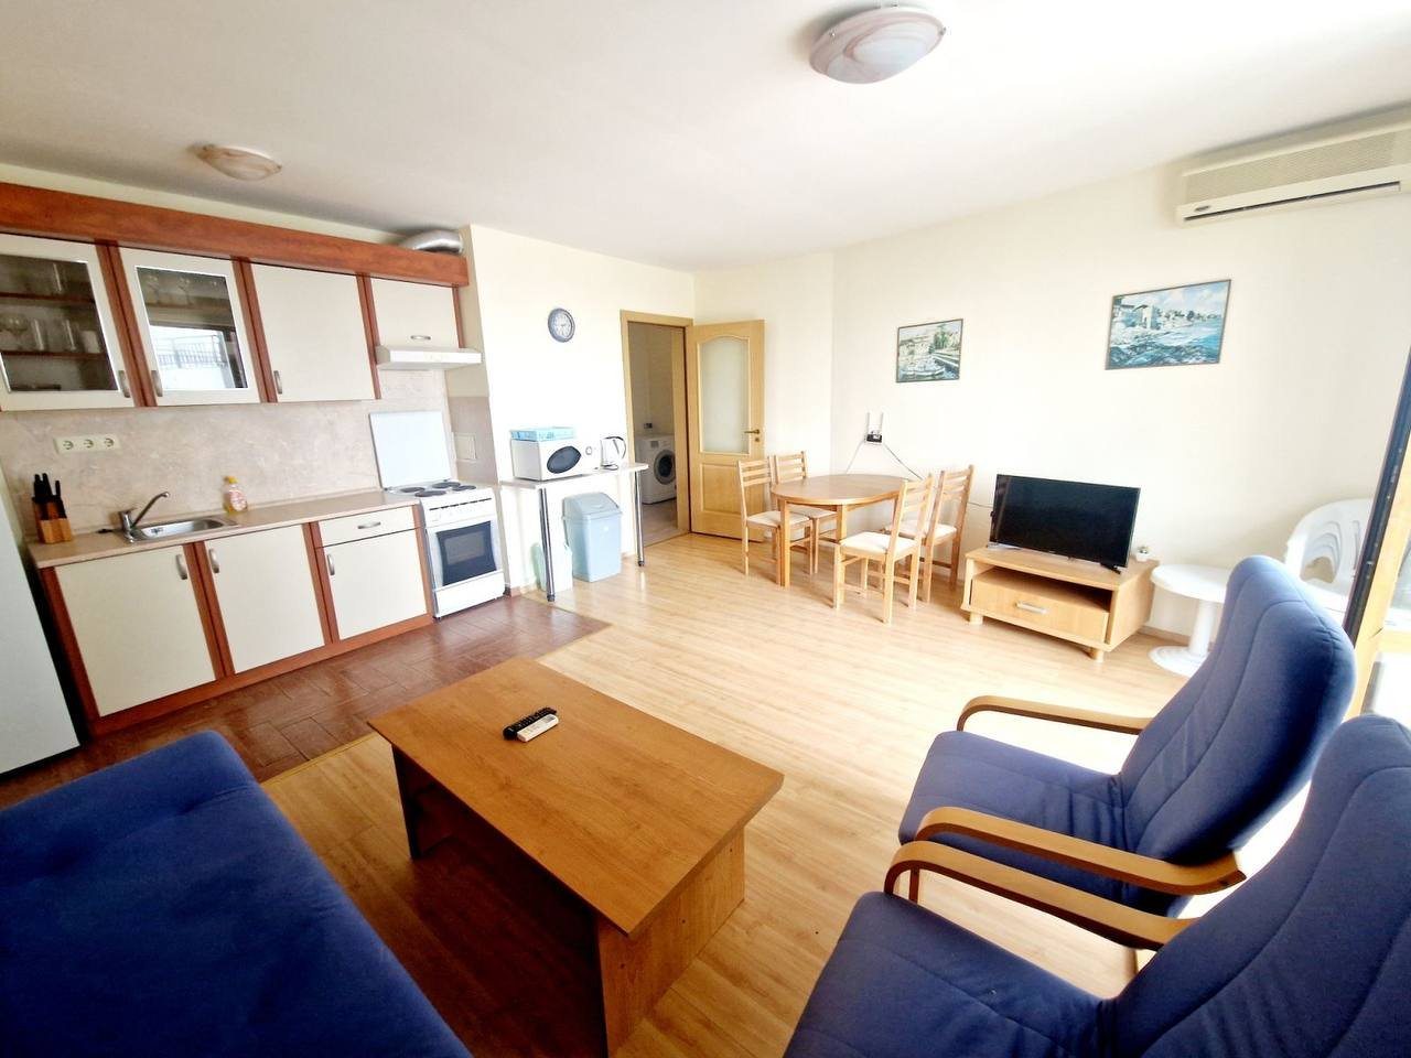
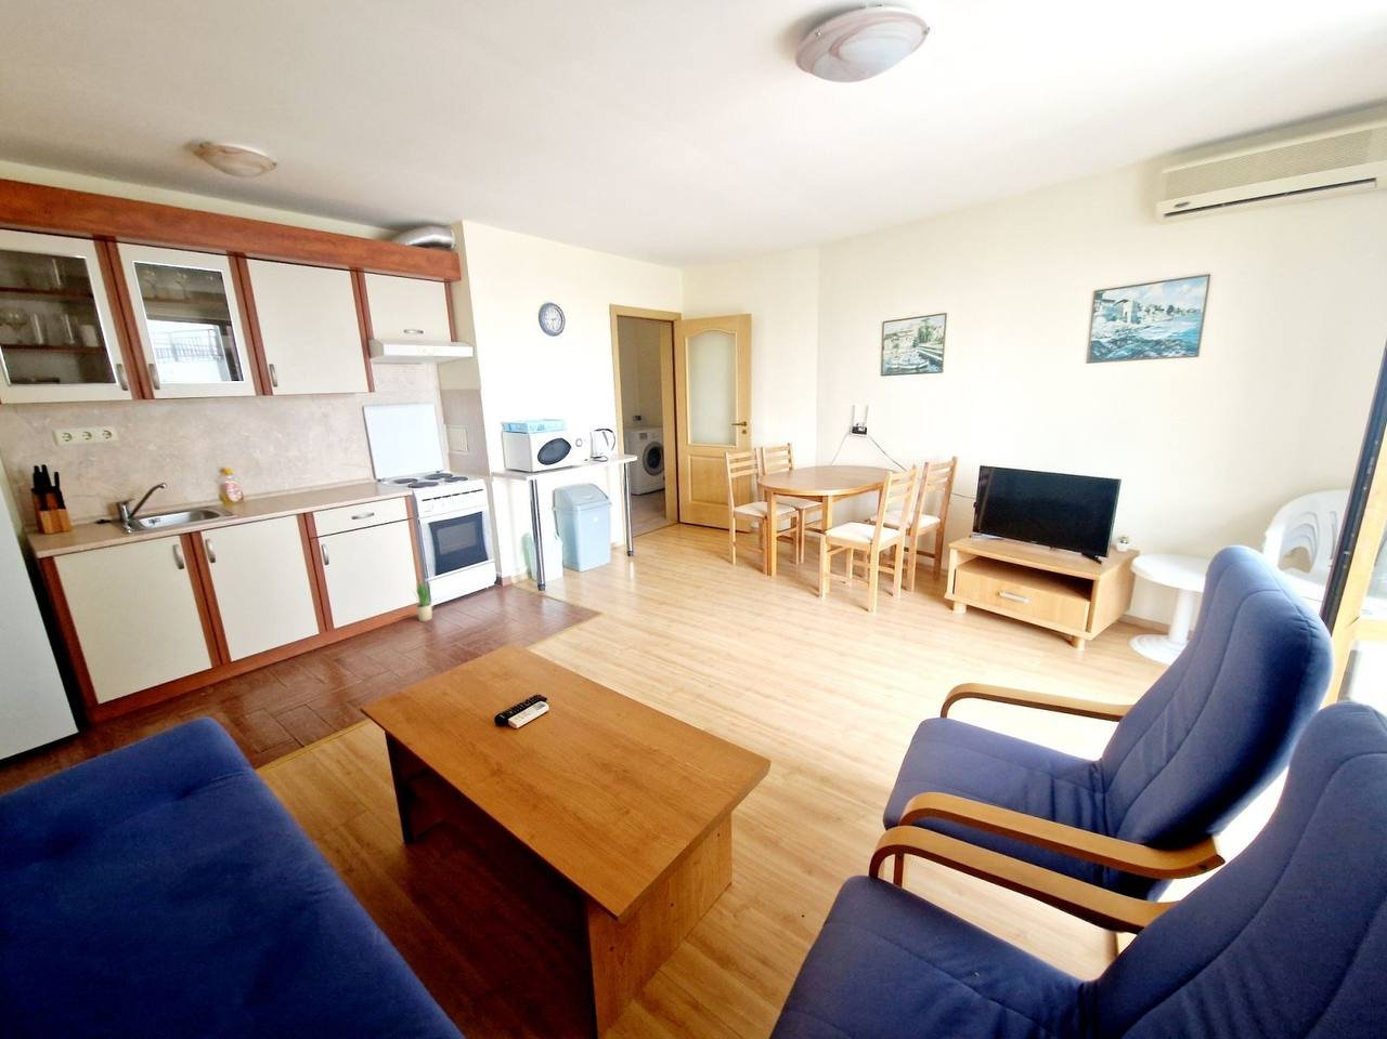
+ potted plant [412,580,434,622]
